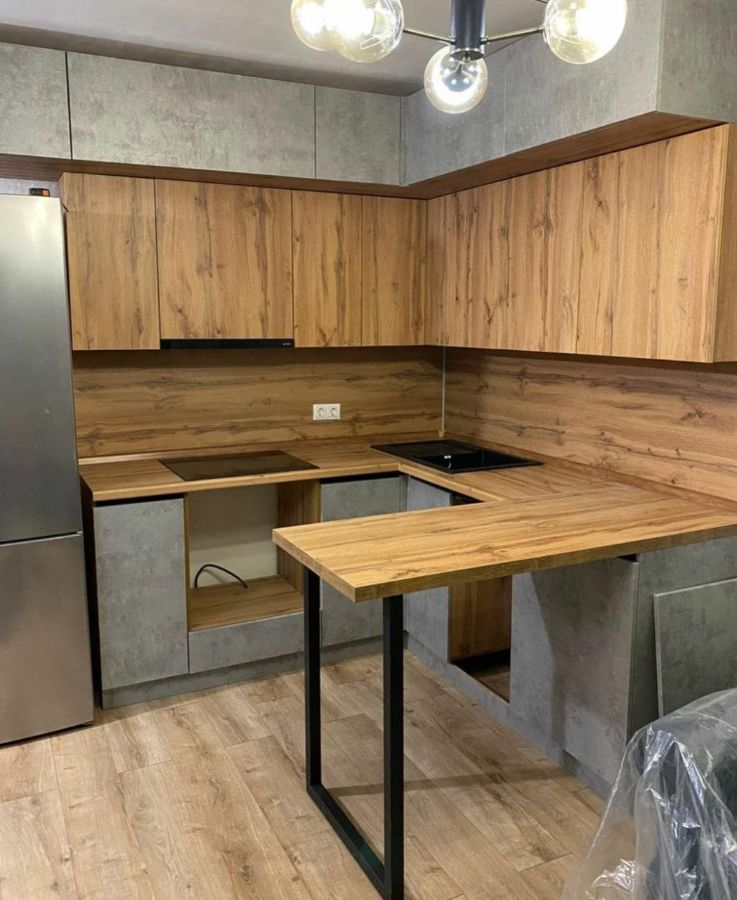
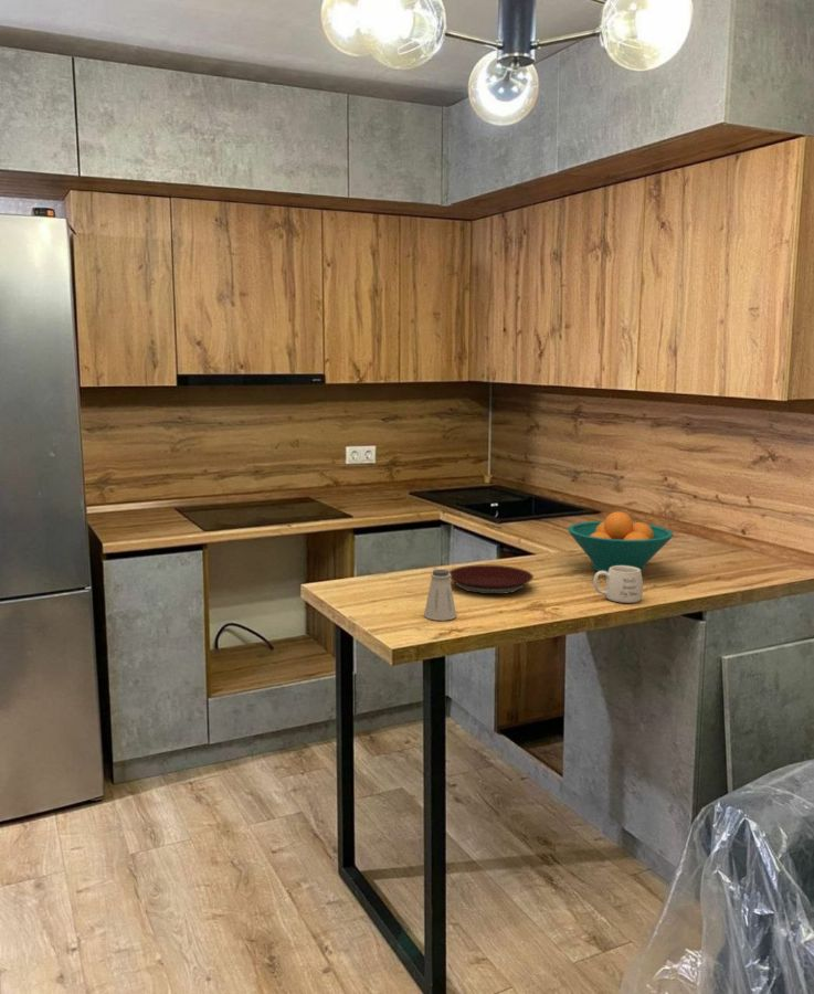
+ fruit bowl [567,510,675,573]
+ mug [592,565,644,604]
+ plate [448,564,535,595]
+ saltshaker [423,569,457,622]
